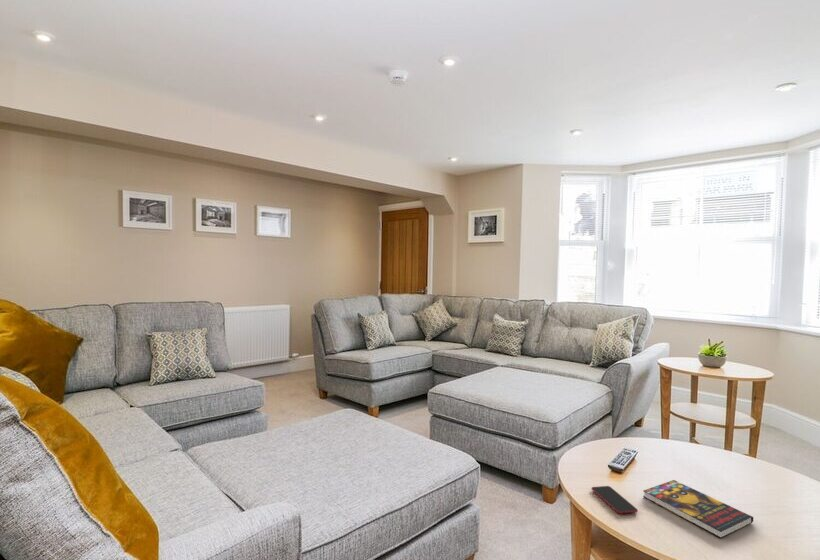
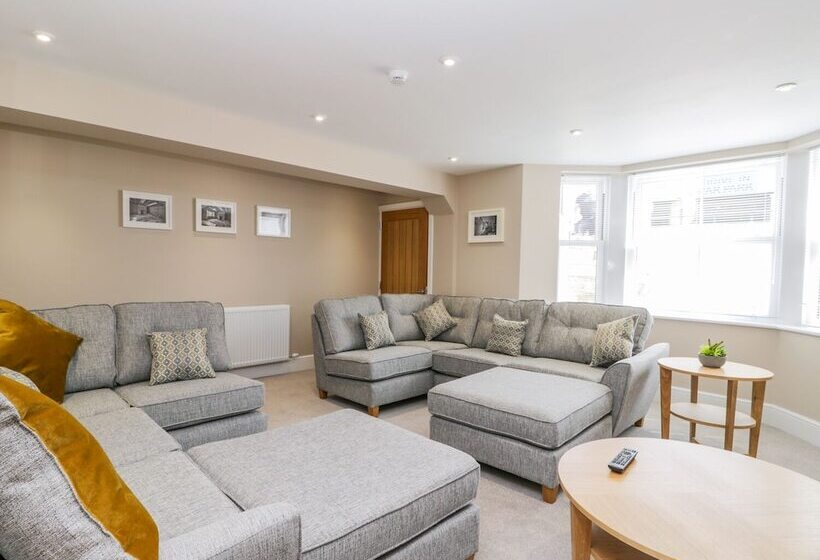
- book [642,479,754,539]
- smartphone [591,485,639,515]
